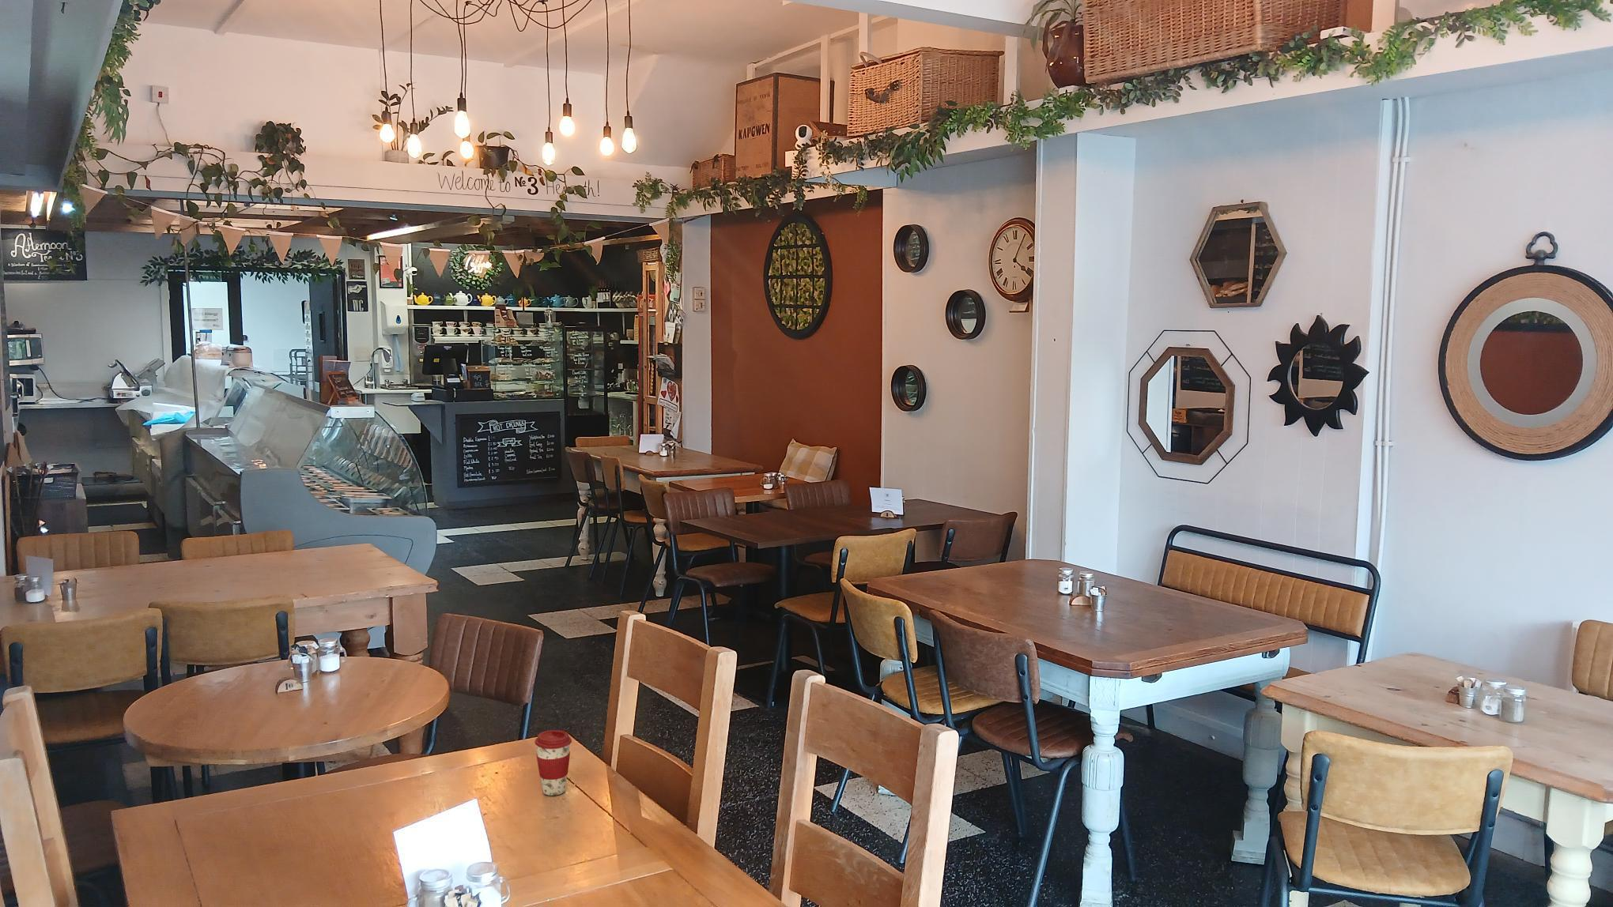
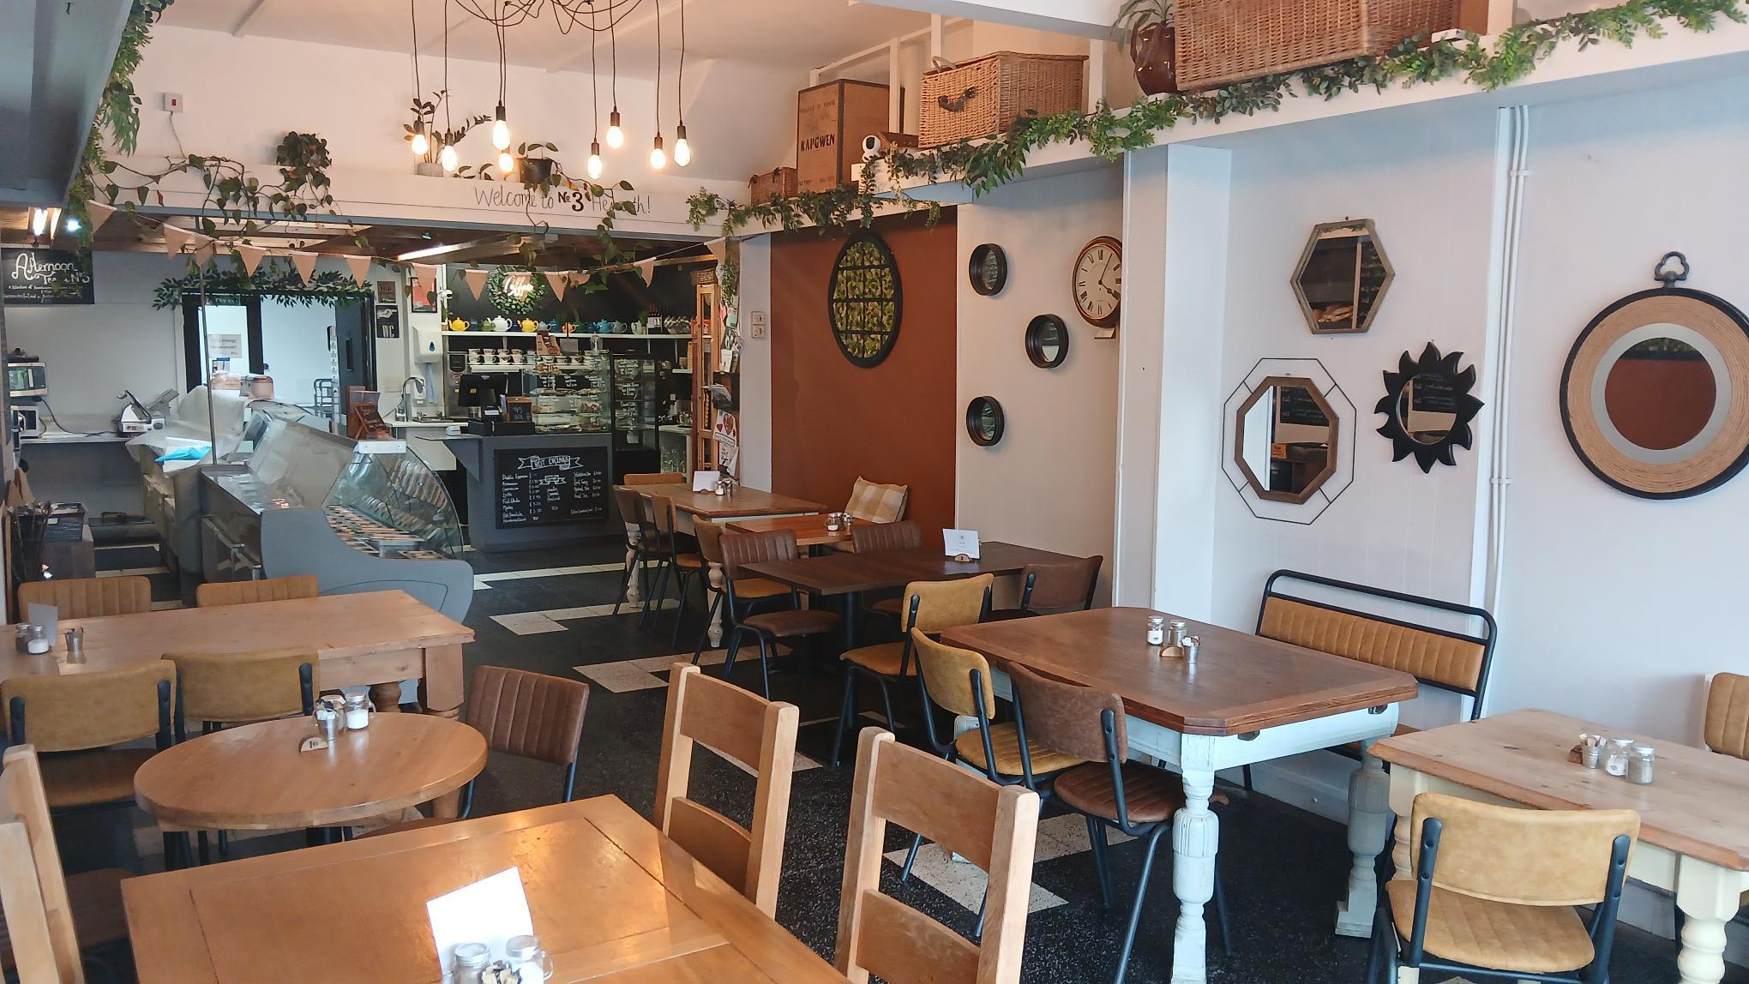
- coffee cup [534,729,573,796]
